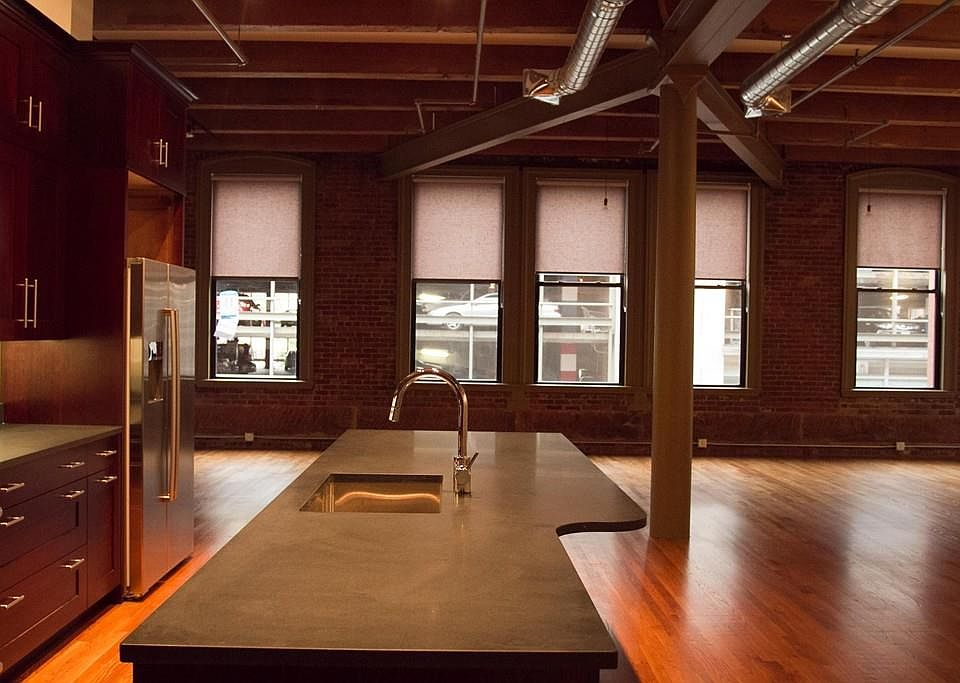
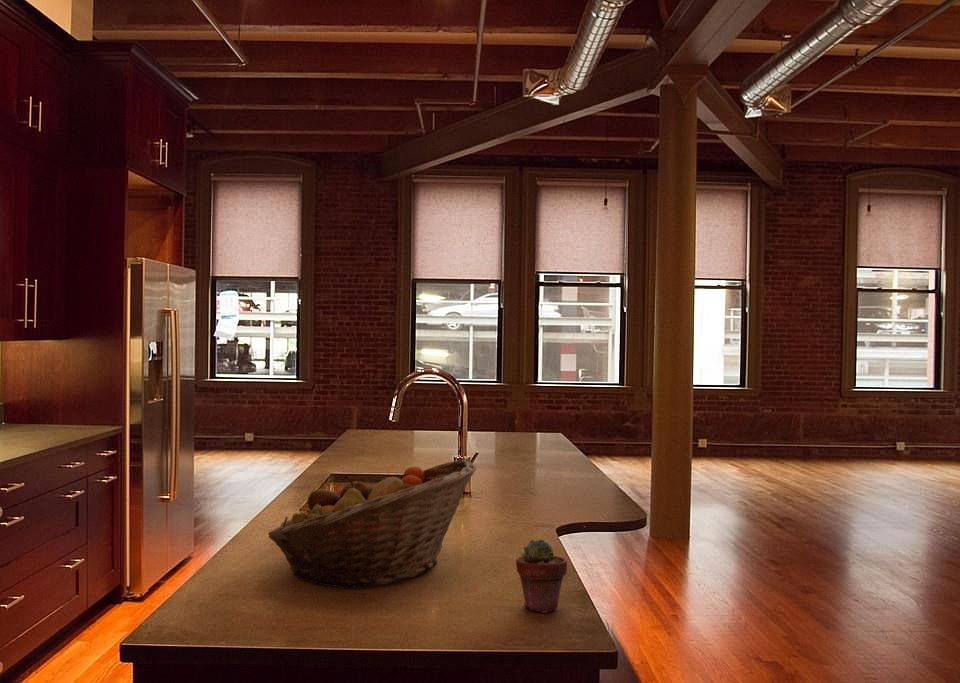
+ fruit basket [267,458,477,590]
+ potted succulent [515,538,568,614]
